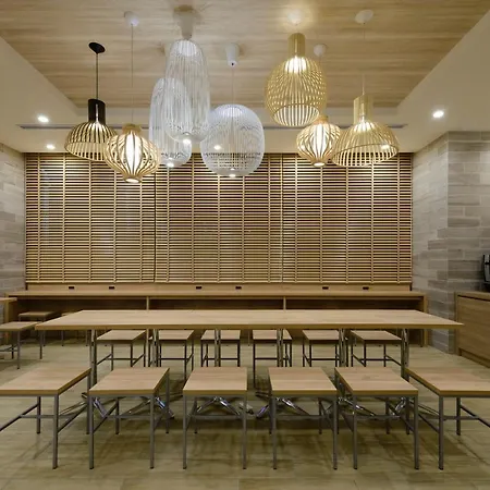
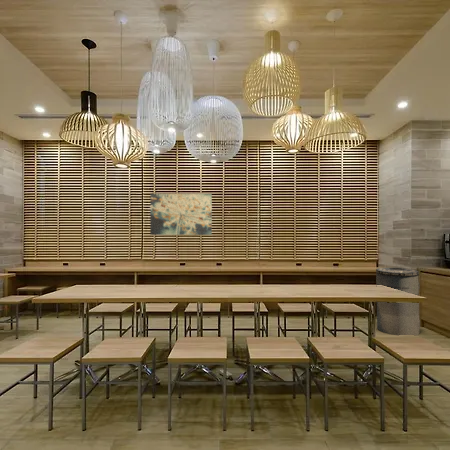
+ wall art [149,193,213,236]
+ trash can [375,267,421,337]
